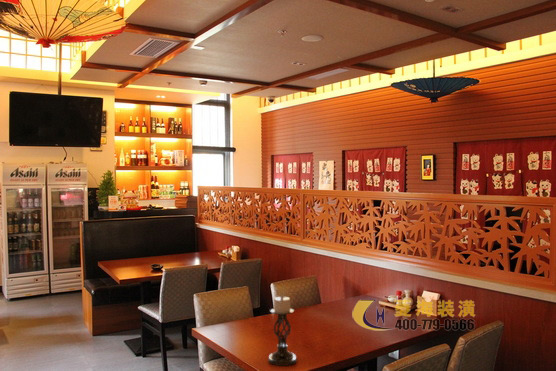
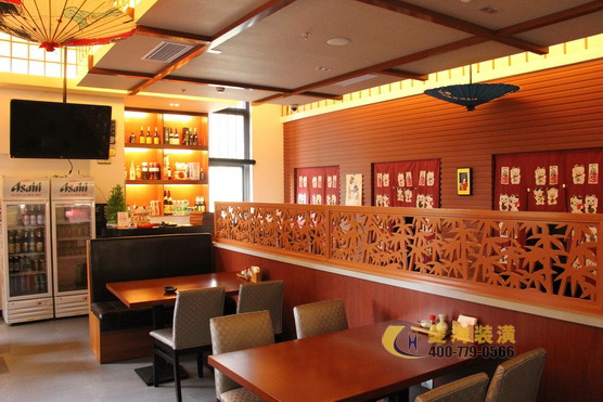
- candle holder [268,294,298,367]
